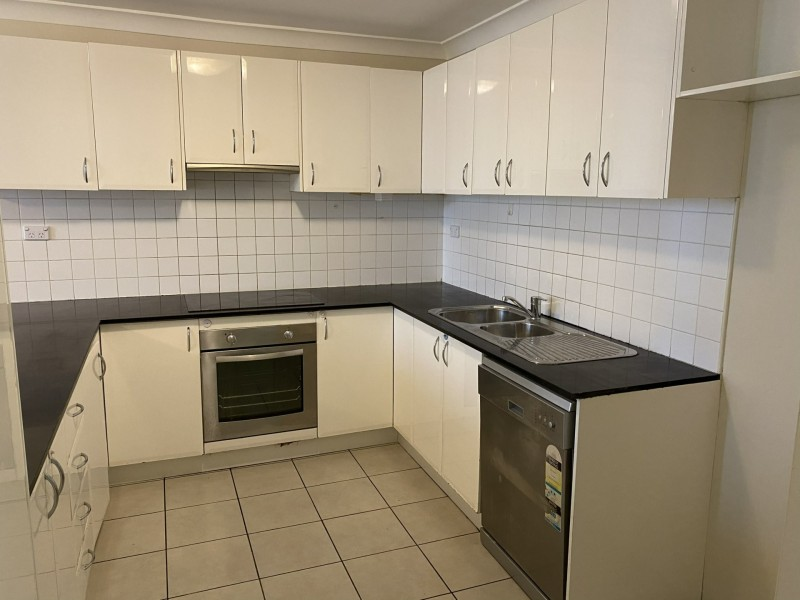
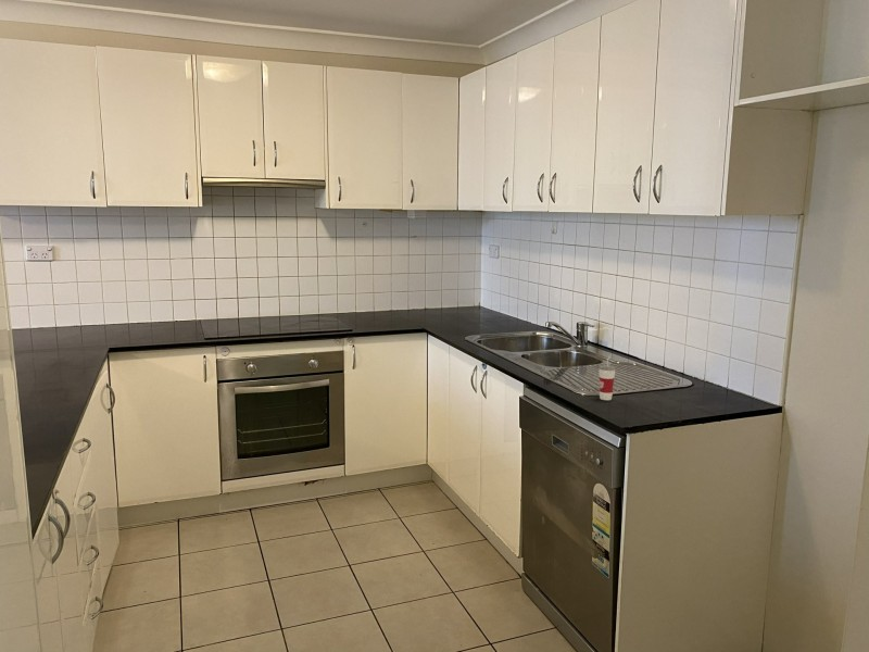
+ cup [597,354,617,401]
